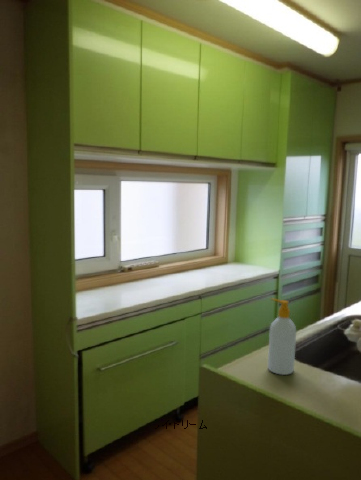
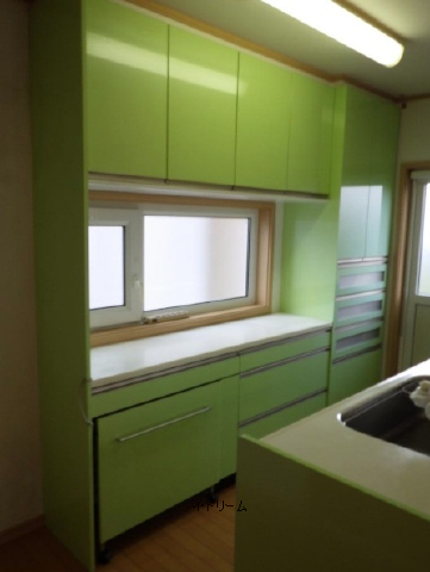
- soap bottle [267,298,297,376]
